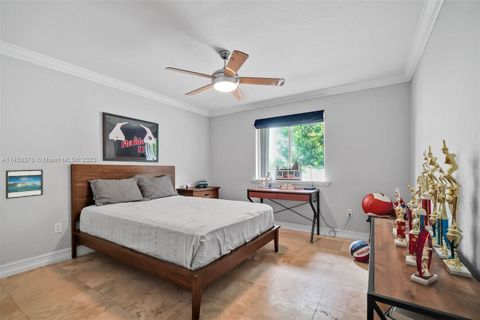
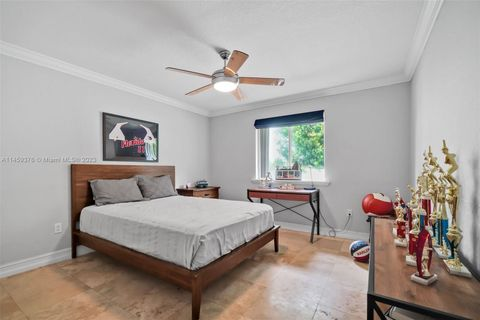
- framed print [5,169,44,200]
